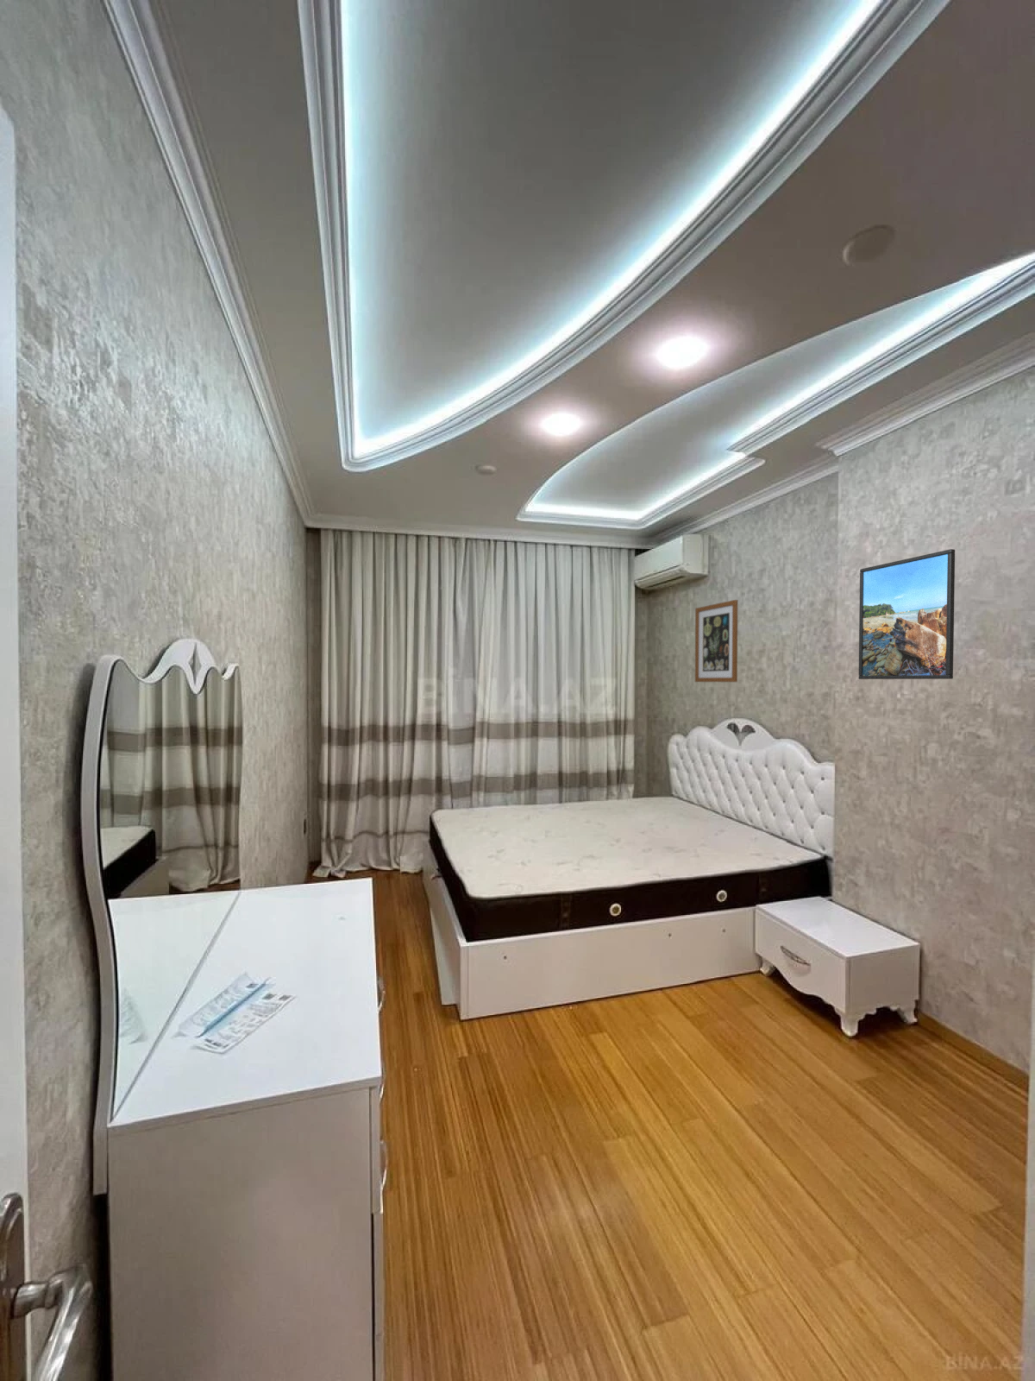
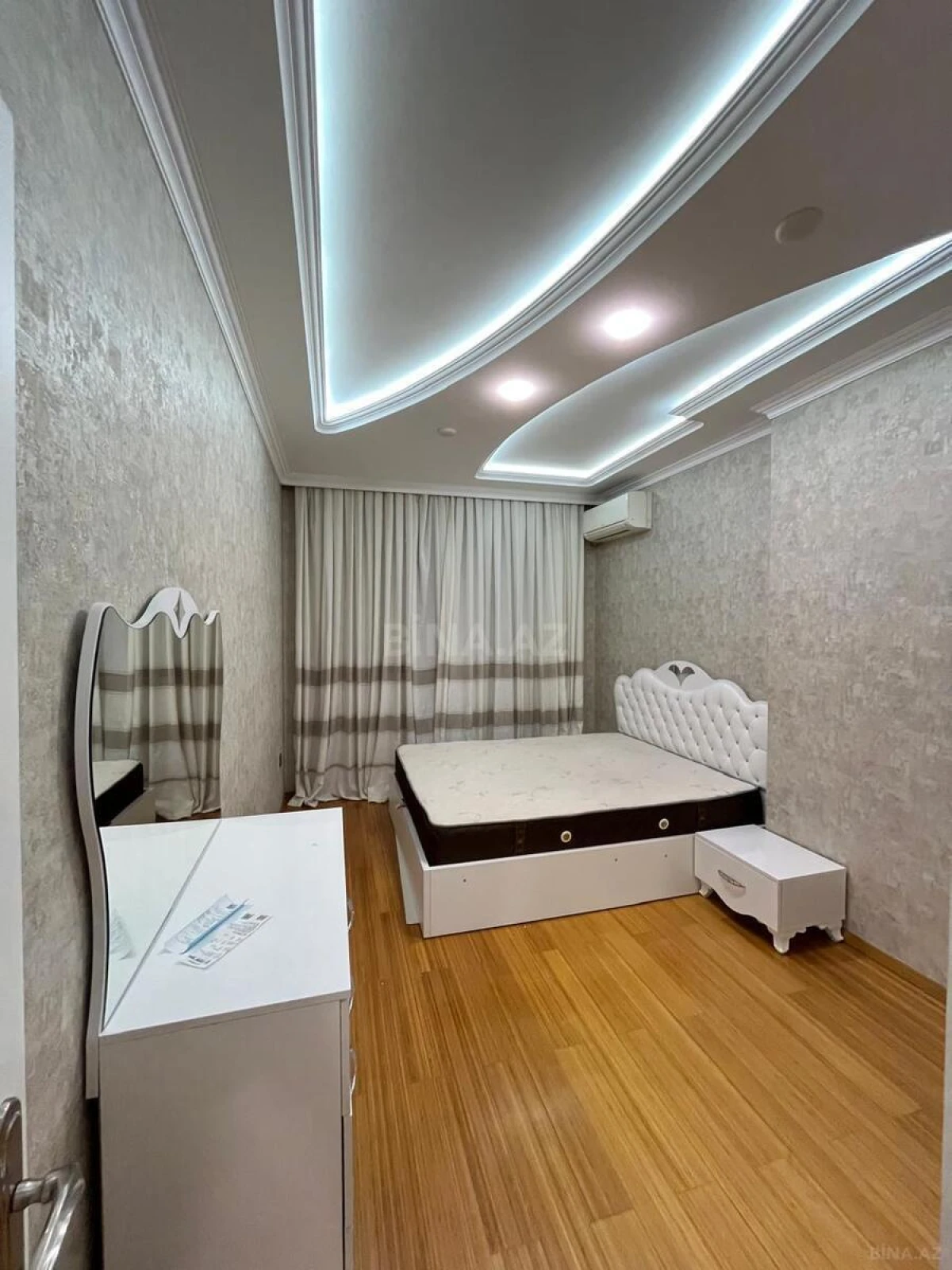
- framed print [858,548,956,680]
- wall art [695,599,738,683]
